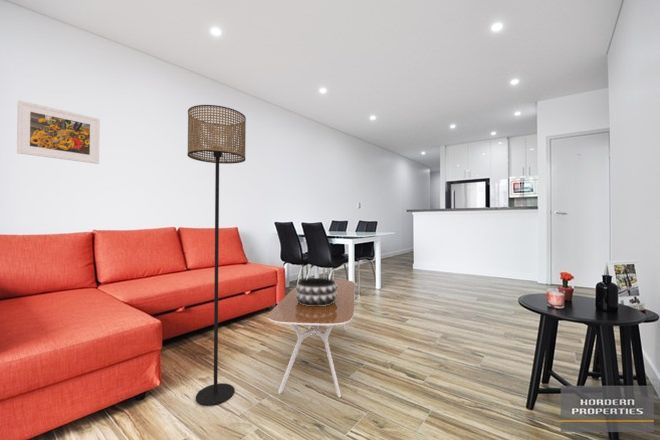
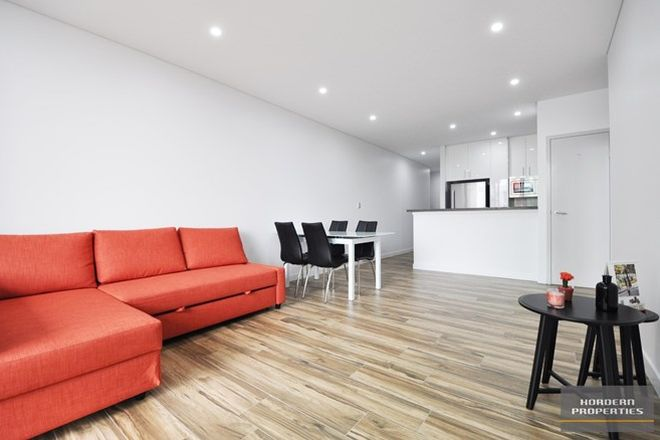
- coffee table [268,279,356,398]
- floor lamp [186,104,247,407]
- decorative bowl [295,277,338,306]
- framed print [16,99,101,165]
